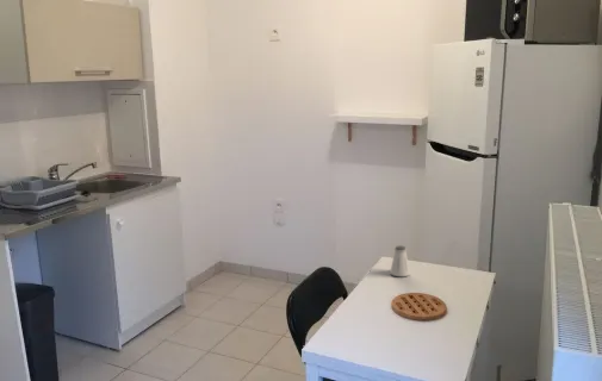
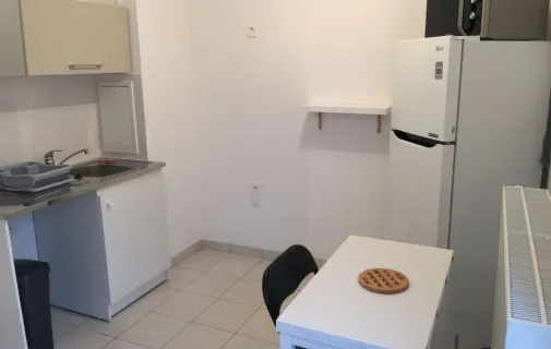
- saltshaker [389,244,411,277]
